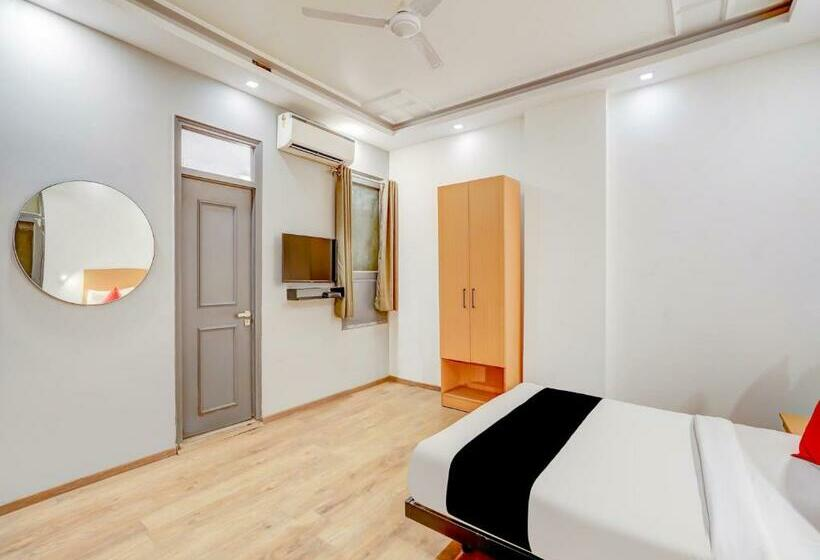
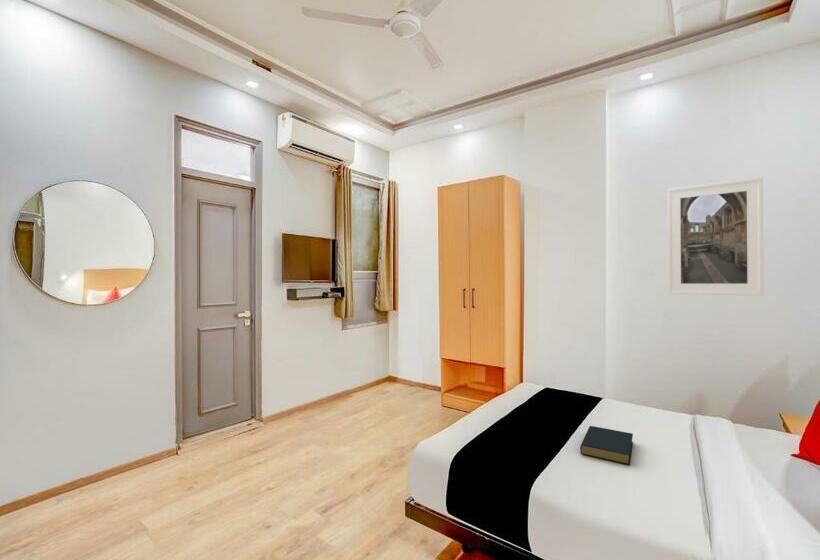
+ hardback book [579,425,634,466]
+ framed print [666,176,765,297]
